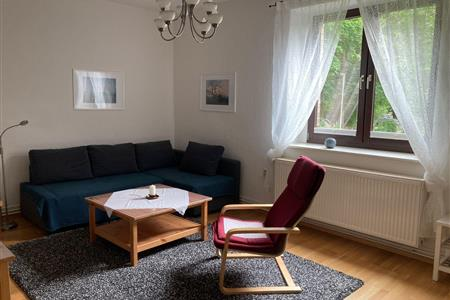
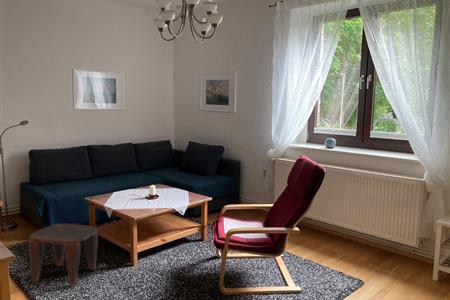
+ stool [28,223,99,286]
